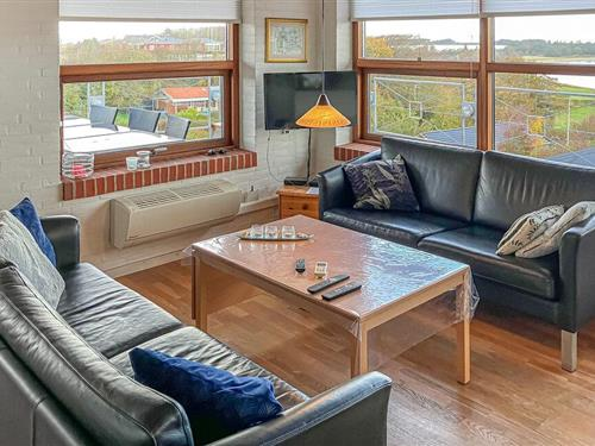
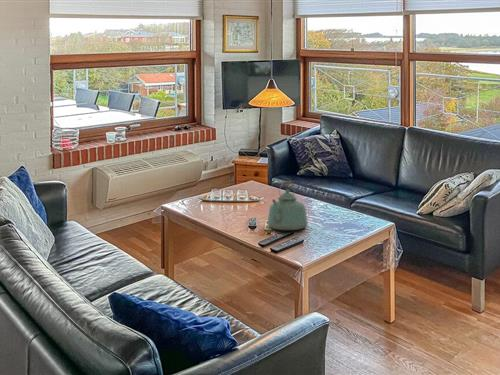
+ kettle [266,179,309,231]
